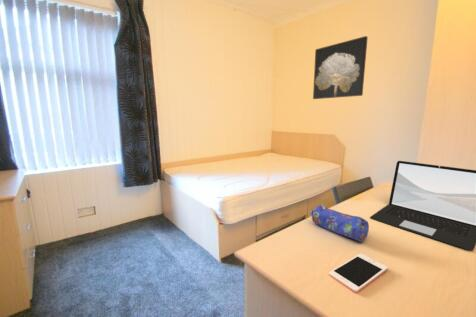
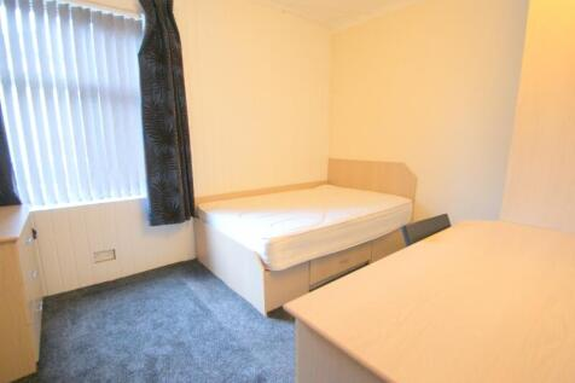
- wall art [312,35,369,100]
- cell phone [328,253,389,294]
- laptop [369,160,476,252]
- pencil case [309,204,370,243]
